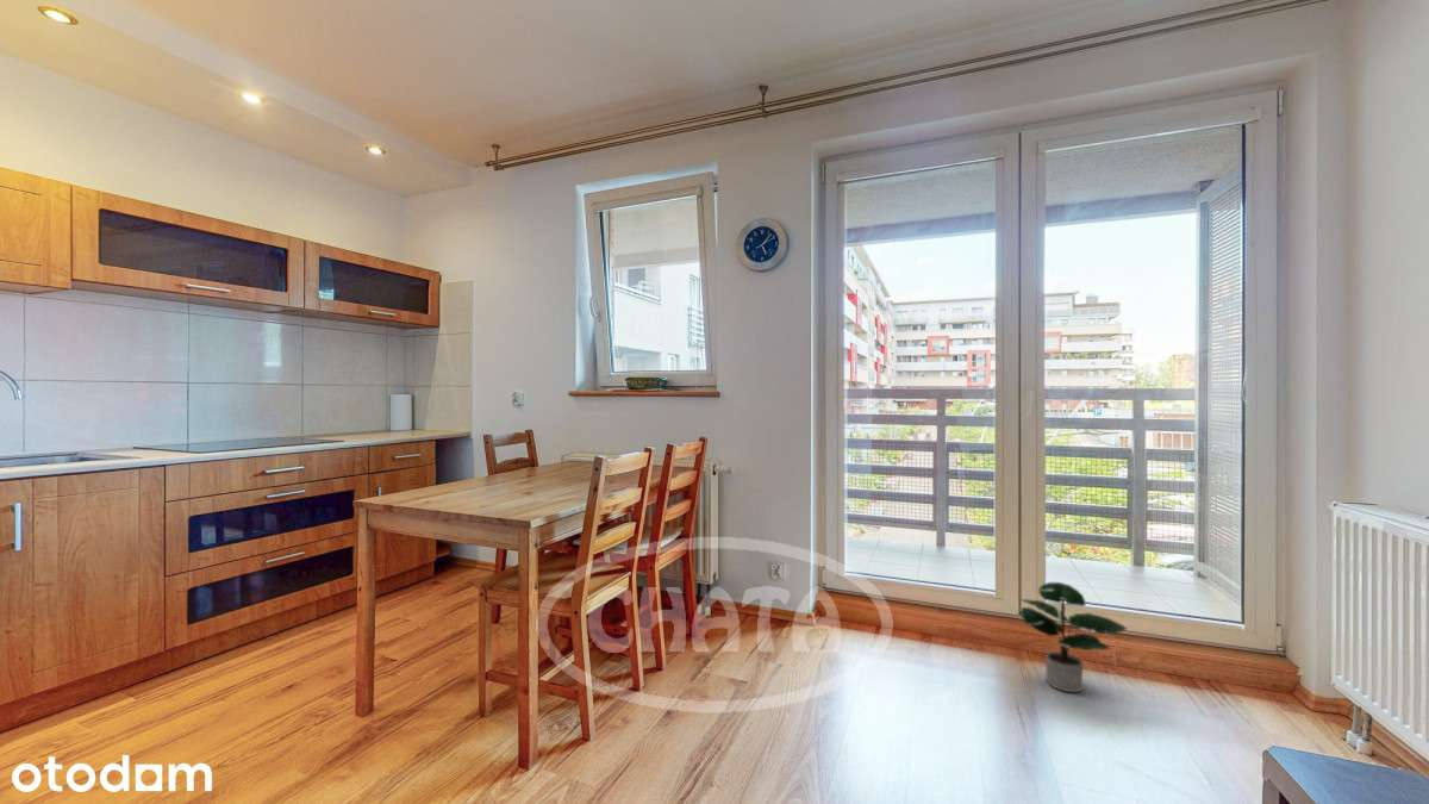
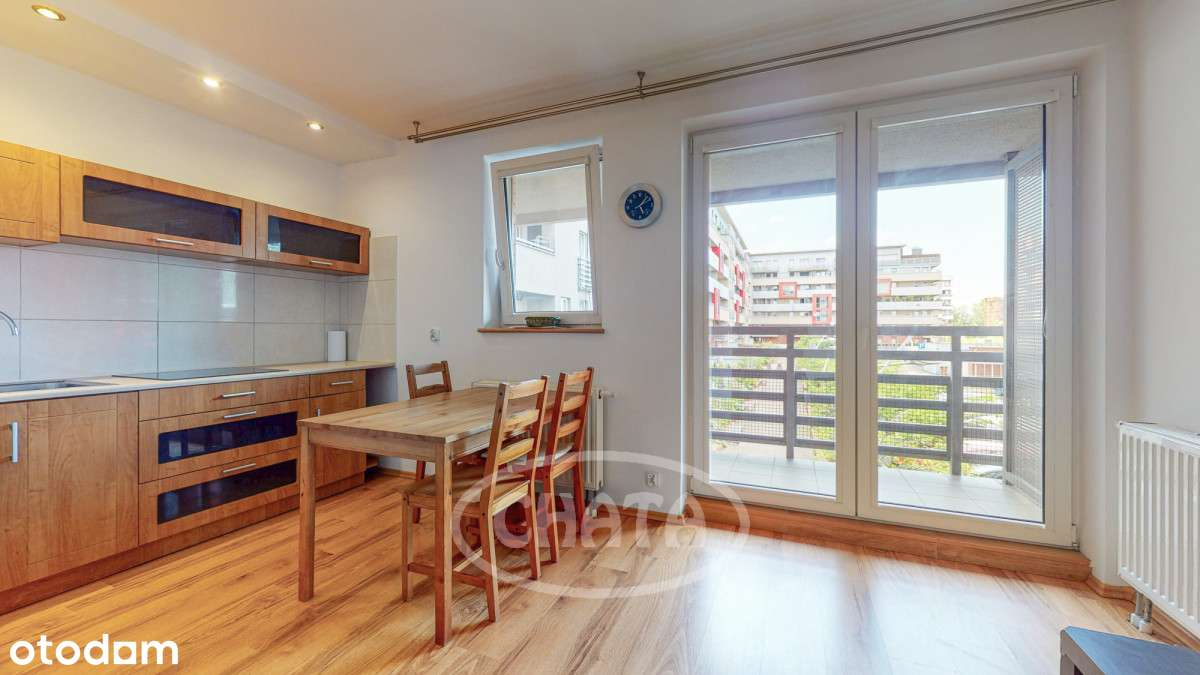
- potted plant [1018,581,1128,693]
